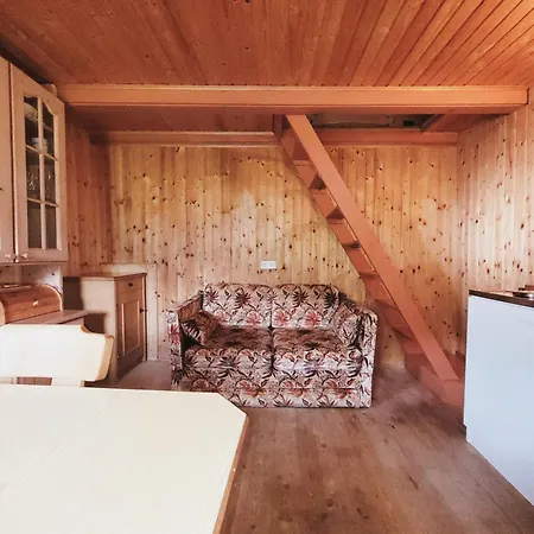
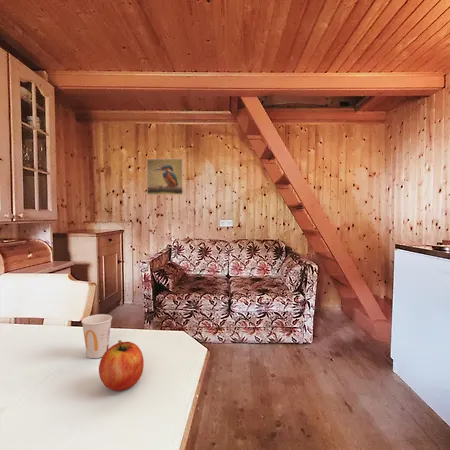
+ fruit [98,339,145,392]
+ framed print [146,158,184,196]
+ cup [81,313,113,359]
